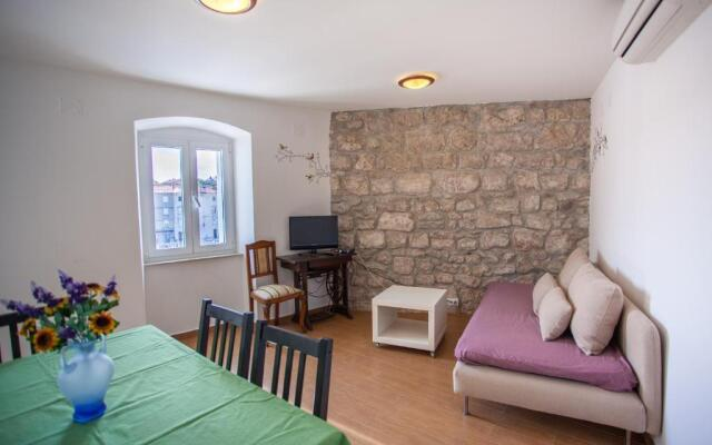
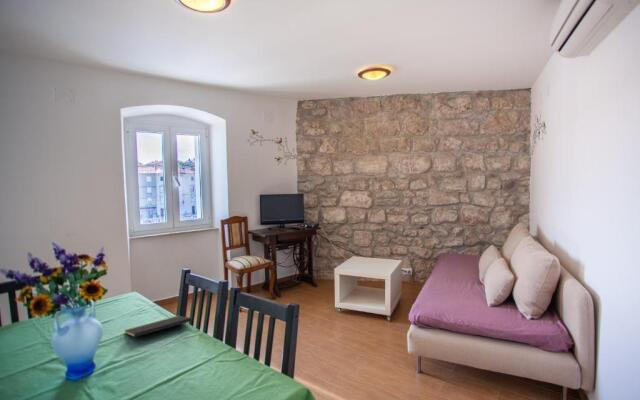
+ notepad [123,315,194,338]
